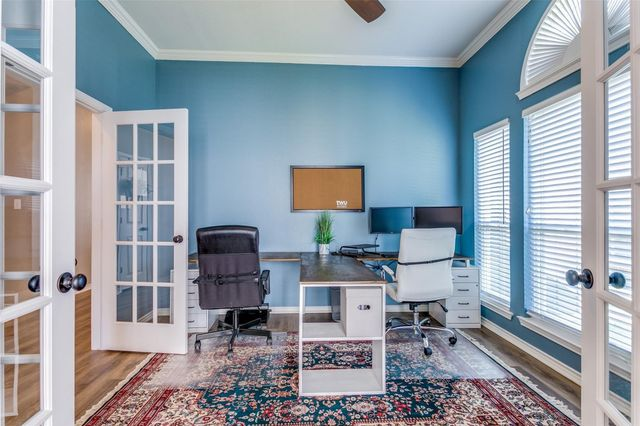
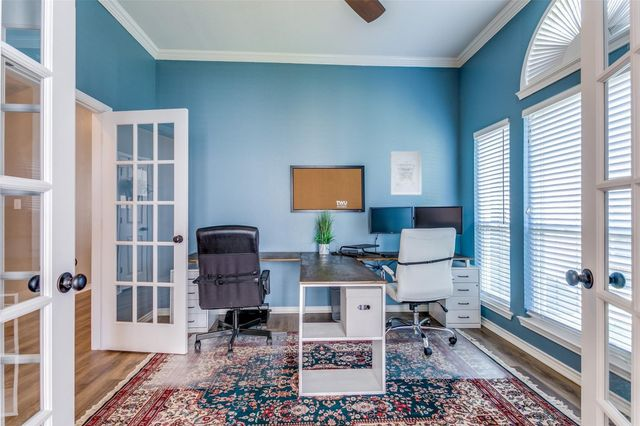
+ wall art [390,150,422,196]
